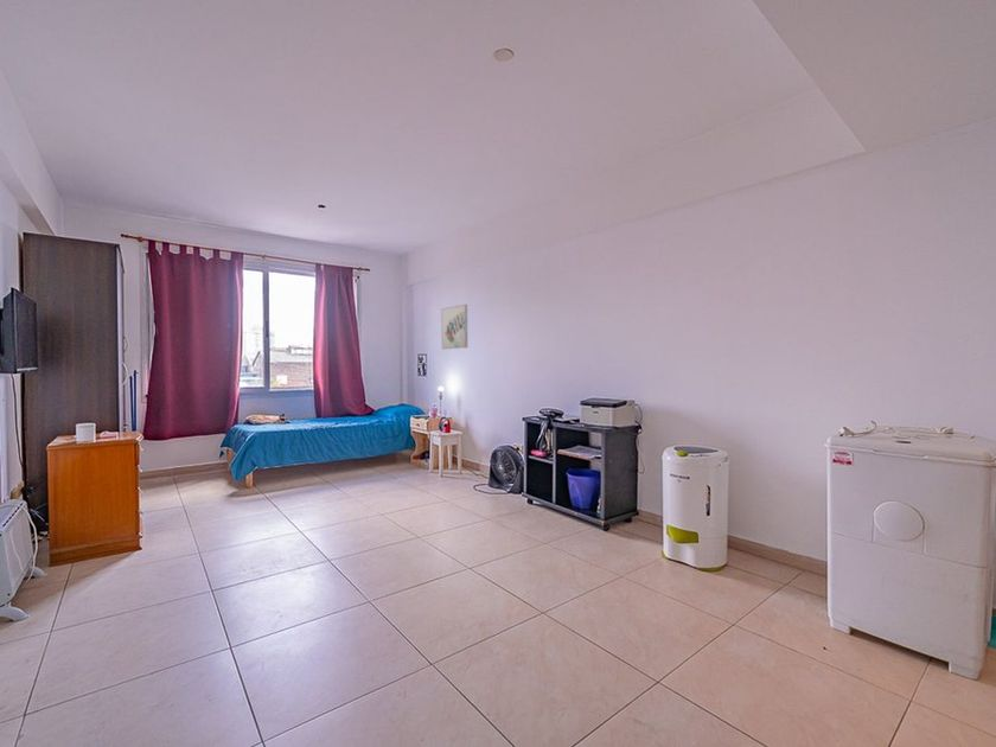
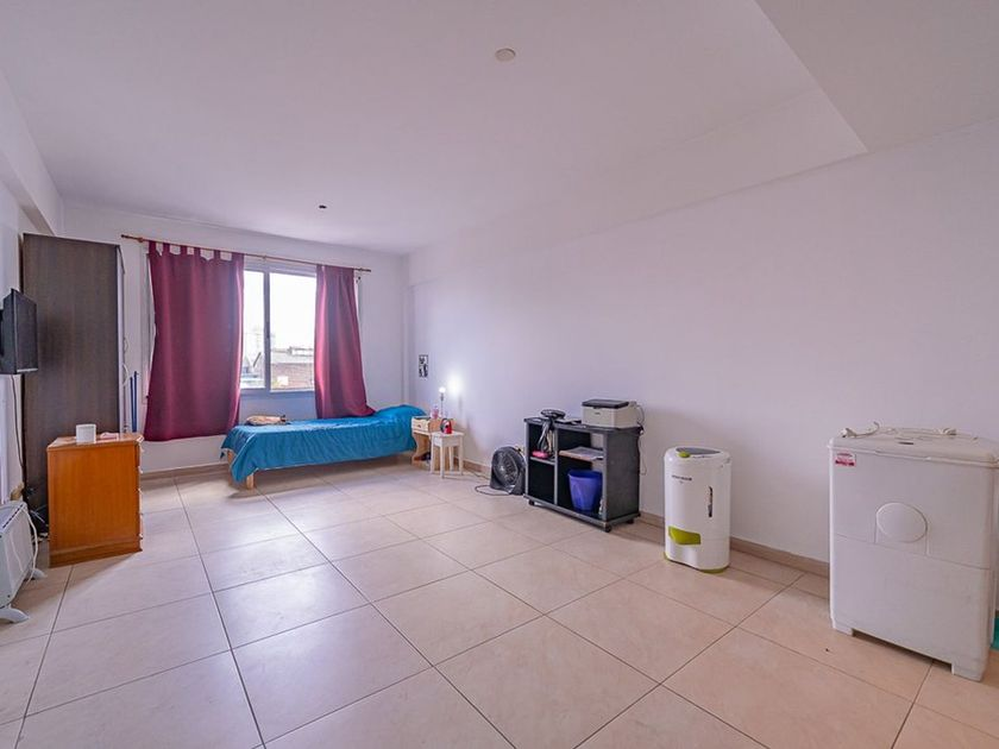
- wall art [440,304,468,350]
